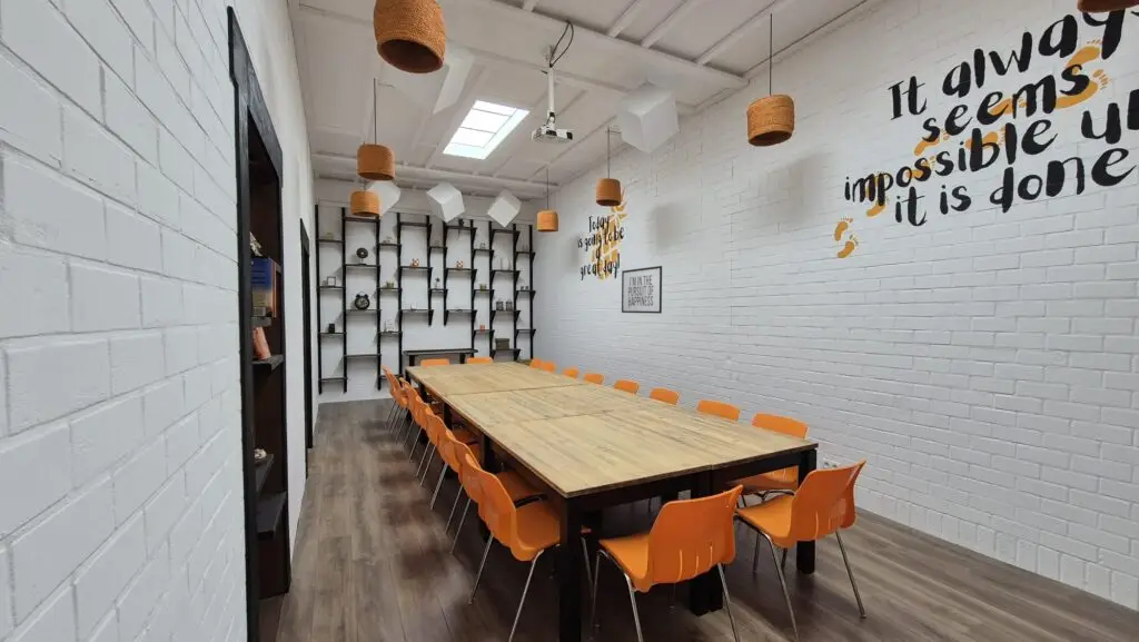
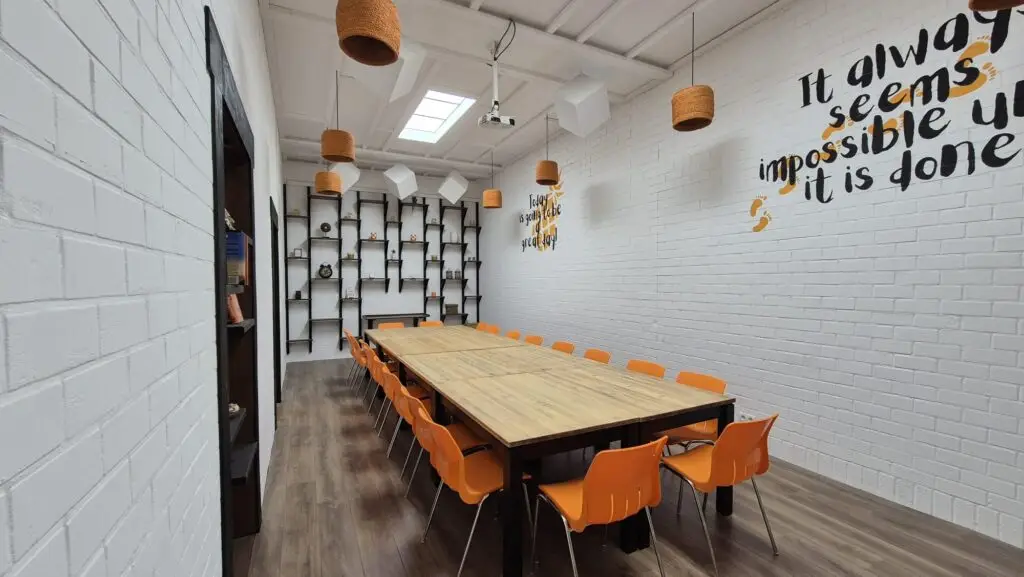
- mirror [621,265,663,315]
